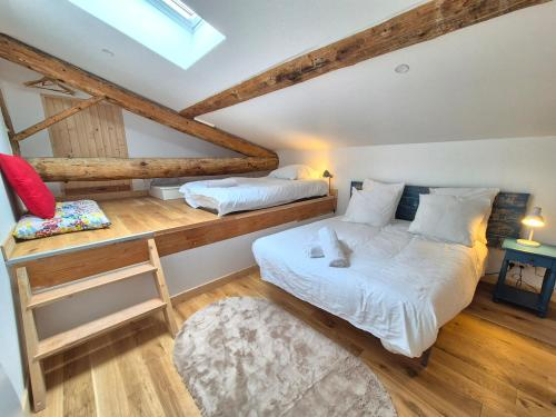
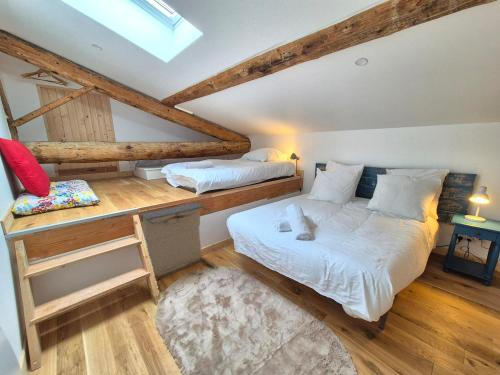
+ laundry hamper [140,202,215,293]
